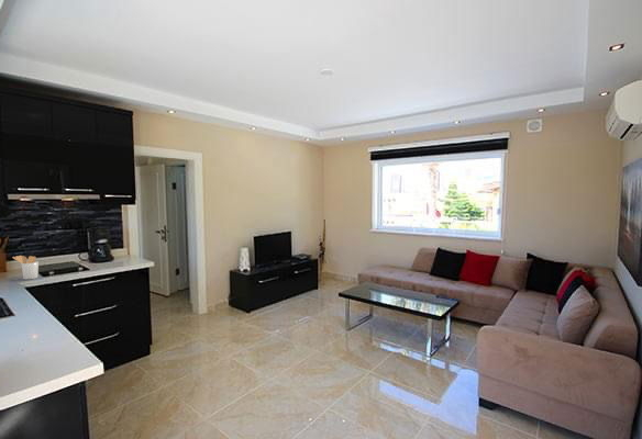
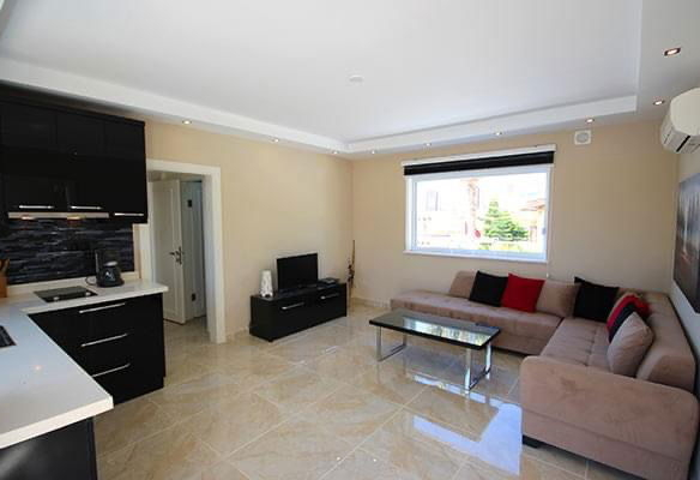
- utensil holder [11,255,40,281]
